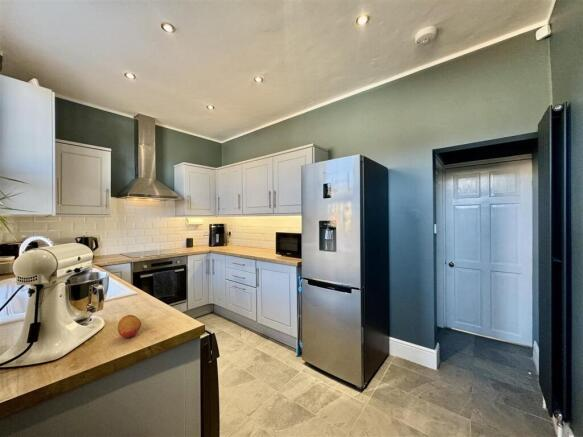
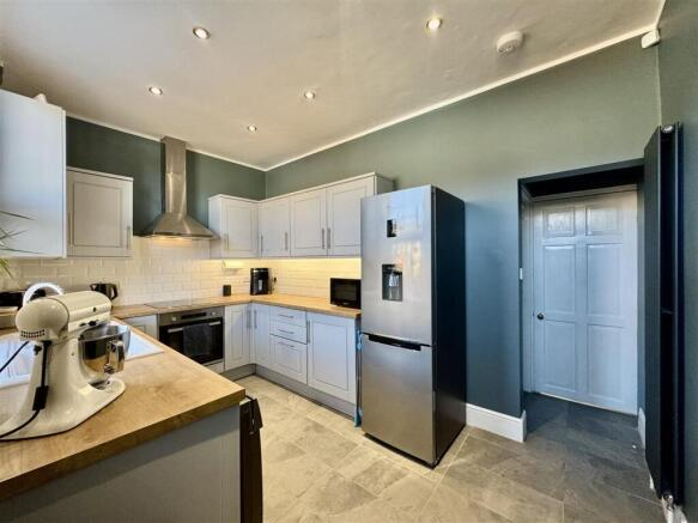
- fruit [117,314,142,339]
